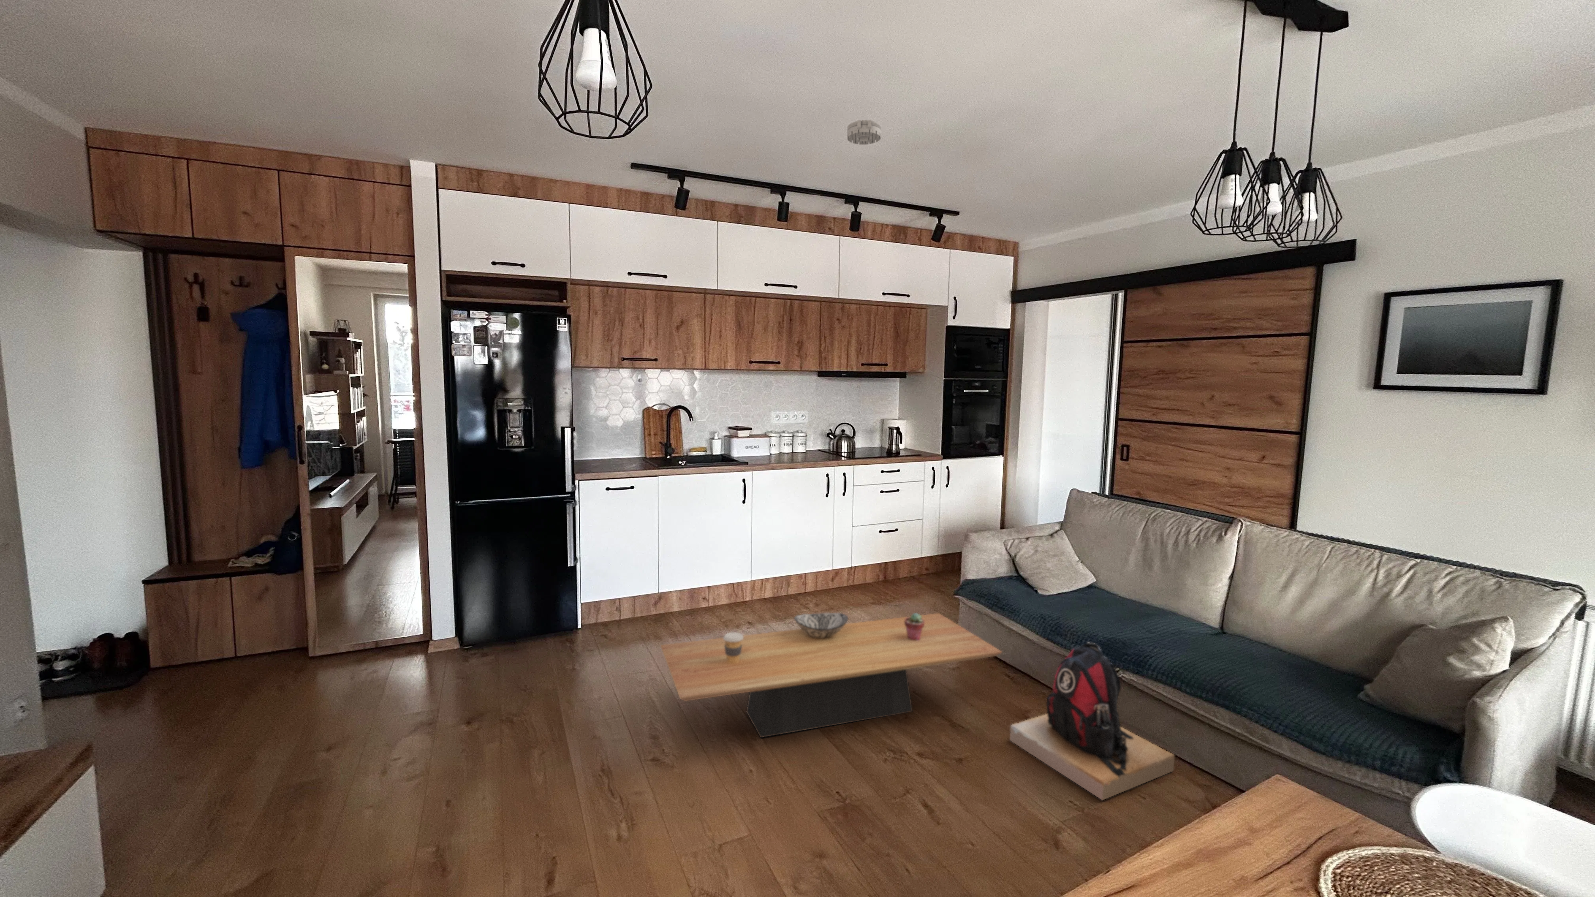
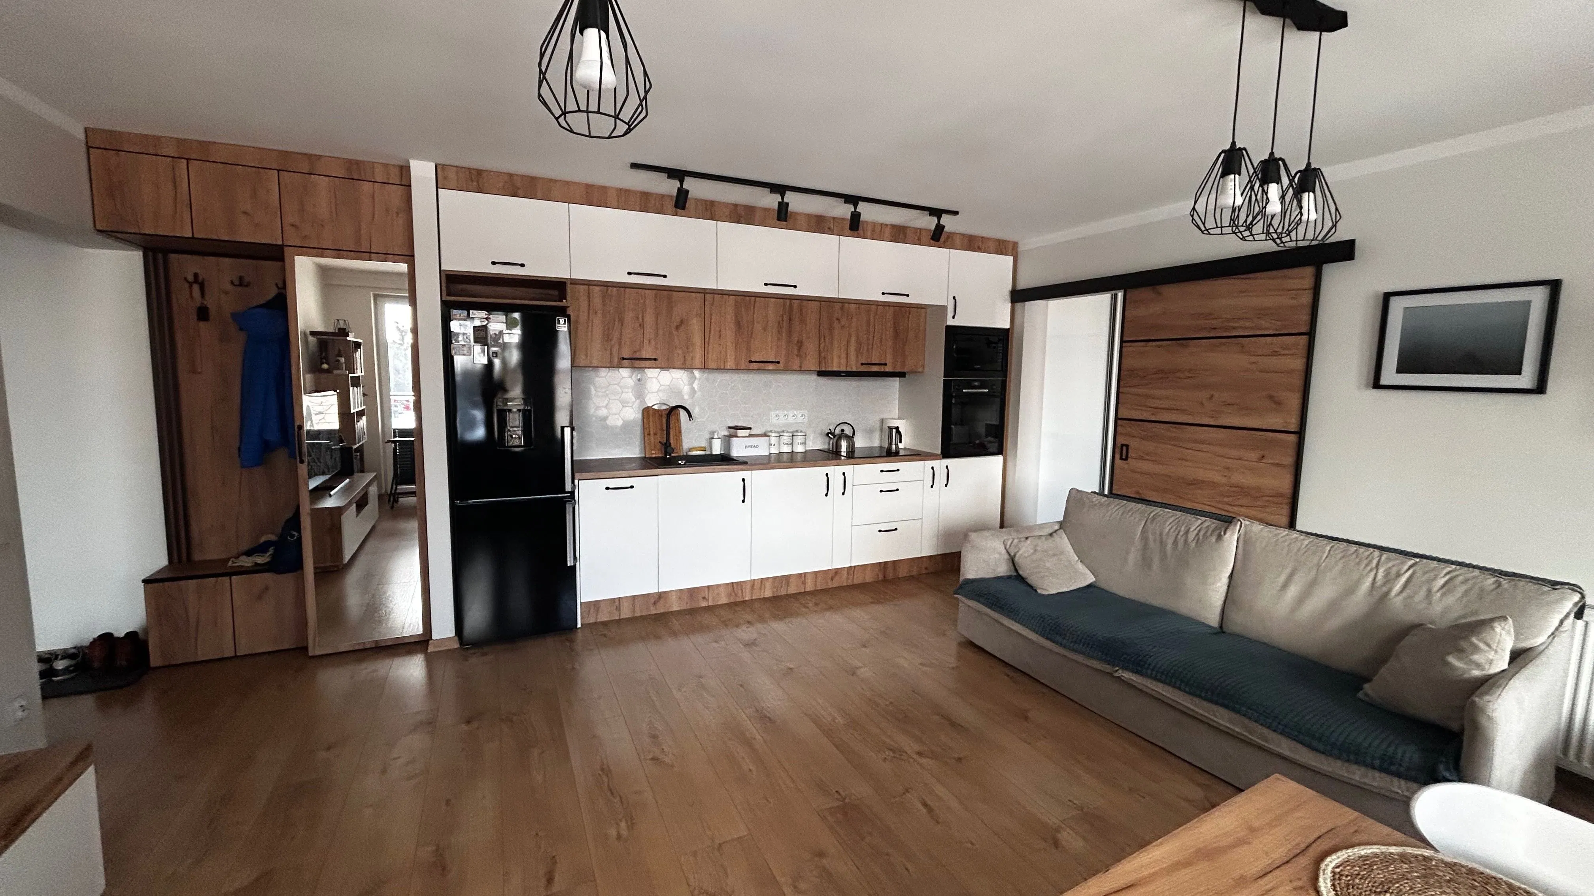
- coffee cup [723,632,744,664]
- coffee table [661,612,1002,738]
- backpack [1010,642,1175,801]
- smoke detector [847,119,882,146]
- potted succulent [905,612,925,641]
- decorative bowl [793,612,849,637]
